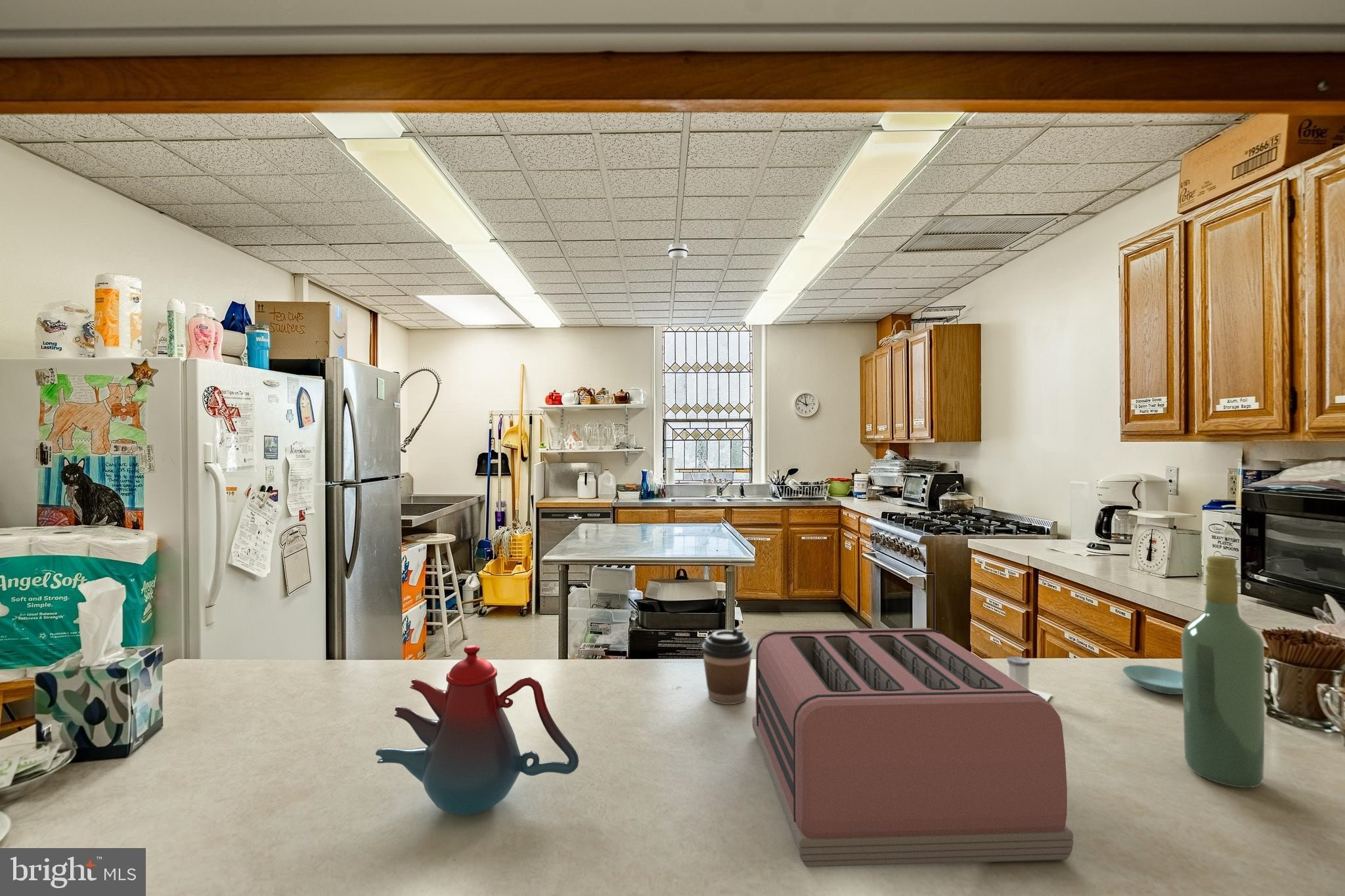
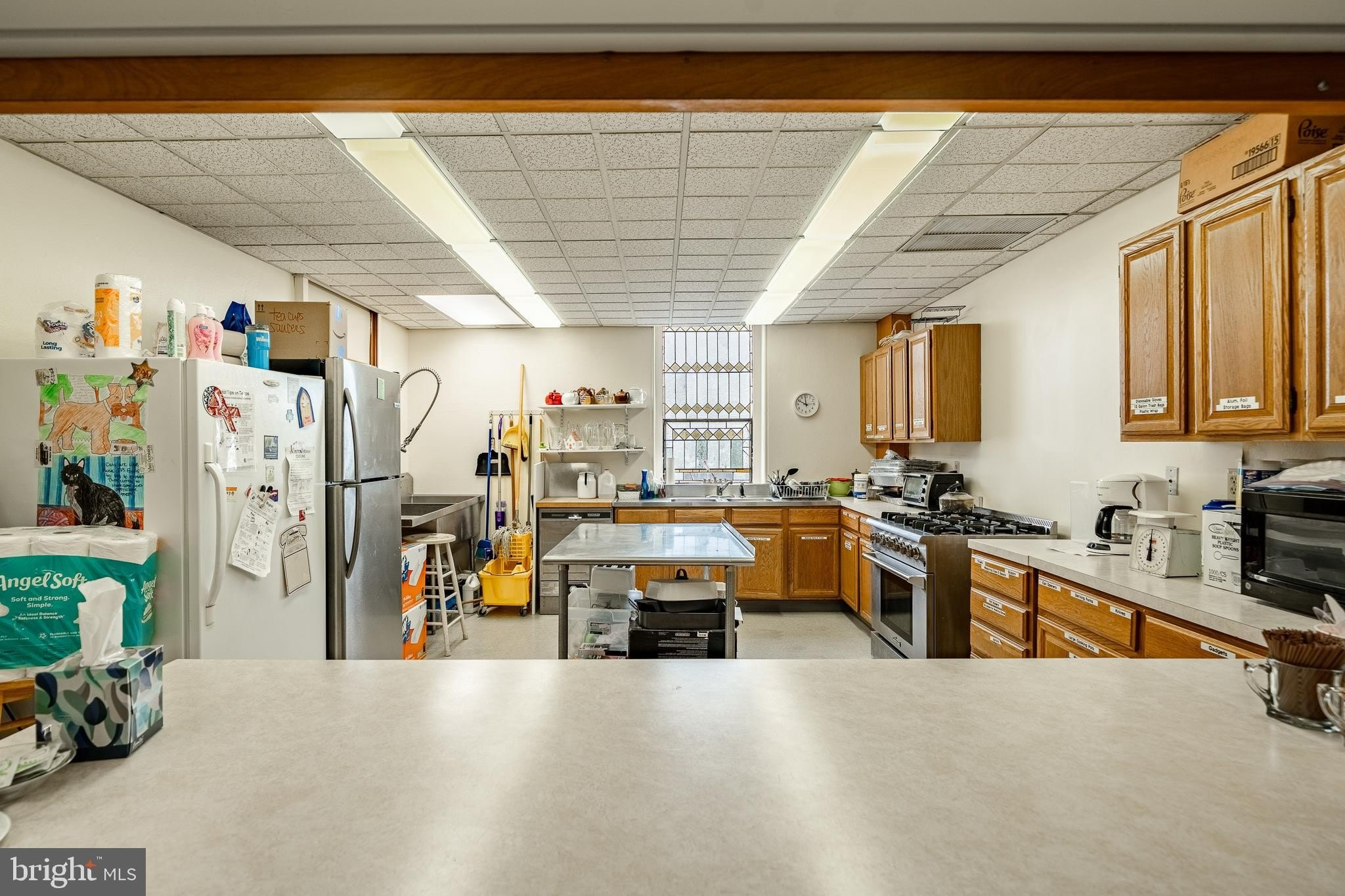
- saucer [1122,664,1183,695]
- teakettle [375,644,579,816]
- toaster [752,628,1074,868]
- coffee cup [701,627,753,705]
- salt shaker [1006,656,1053,702]
- wine bottle [1181,555,1266,788]
- smoke detector [667,242,689,261]
